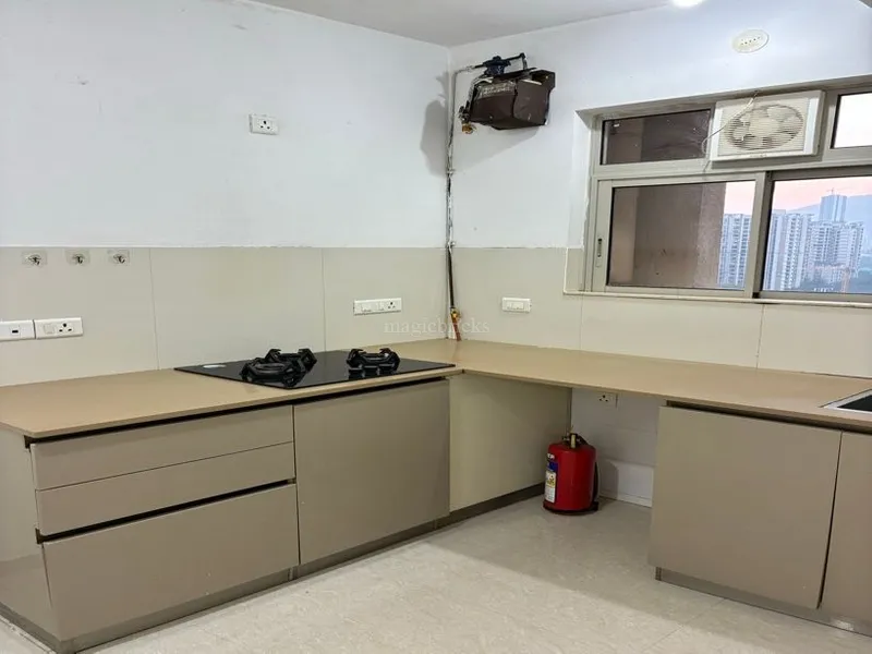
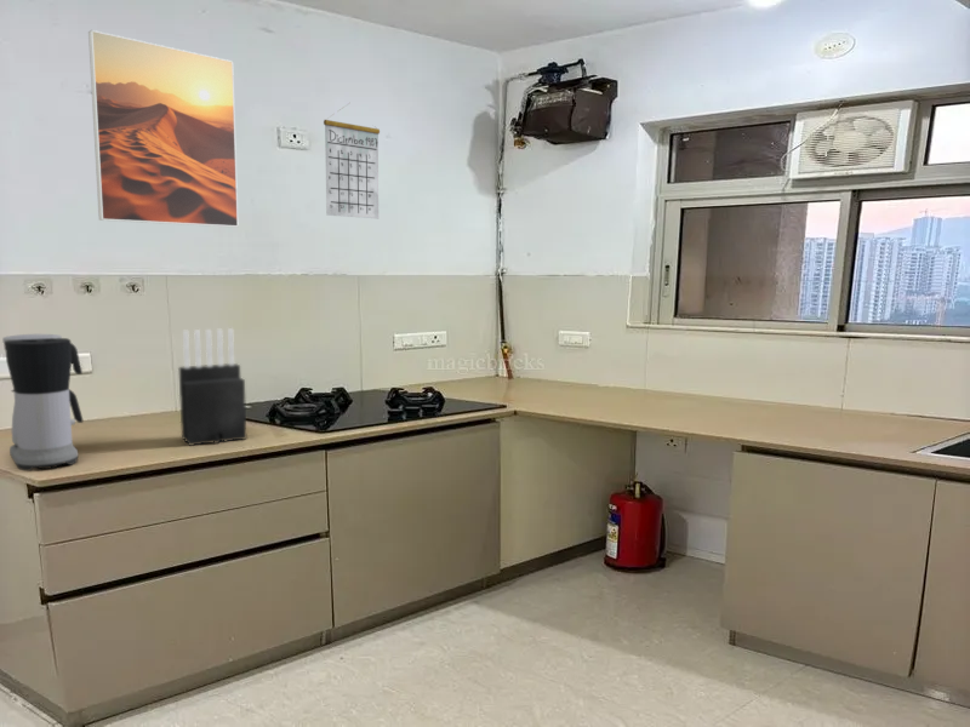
+ calendar [323,103,381,221]
+ coffee maker [1,333,84,473]
+ knife block [177,327,247,447]
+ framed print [87,29,240,228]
